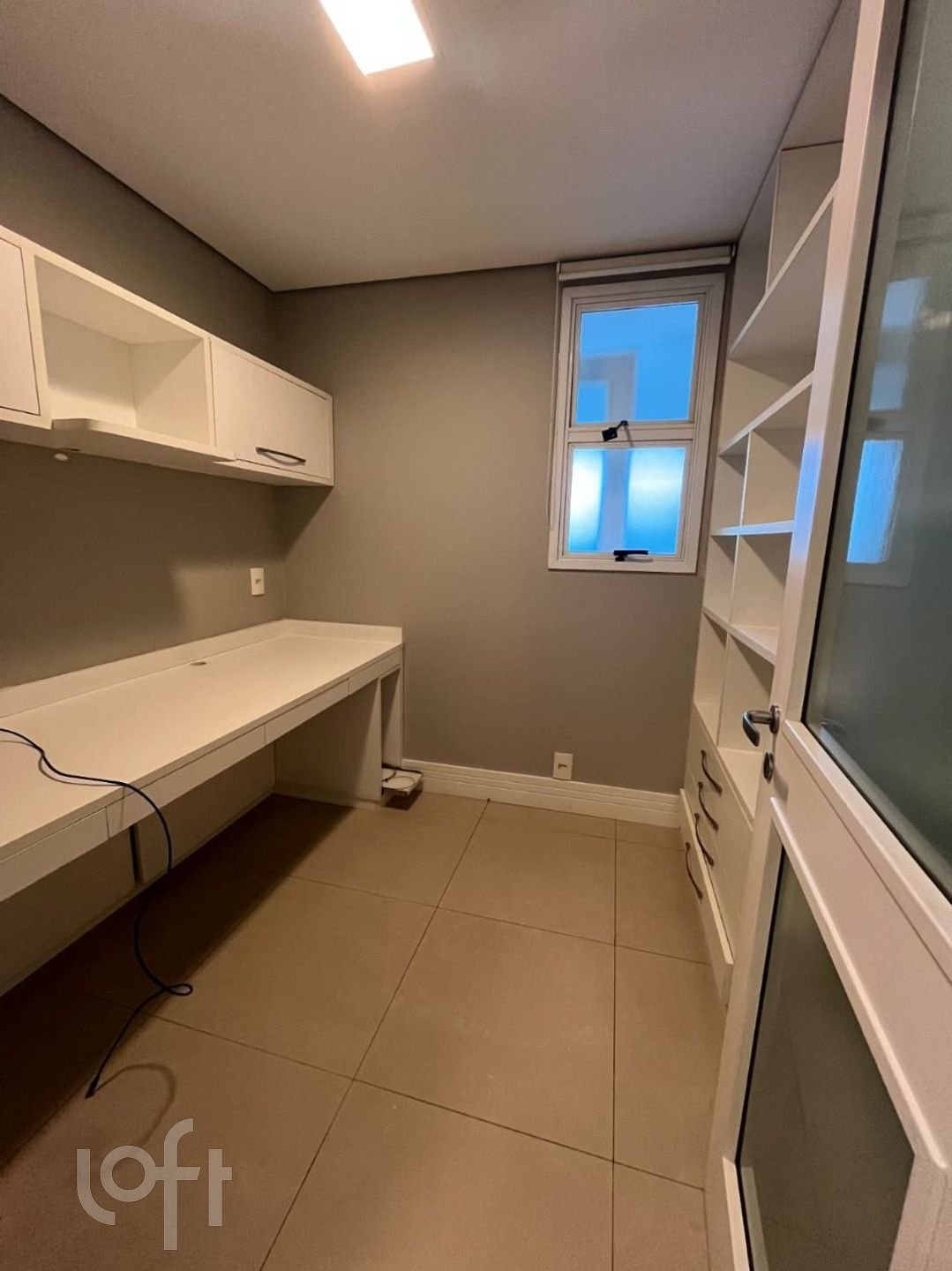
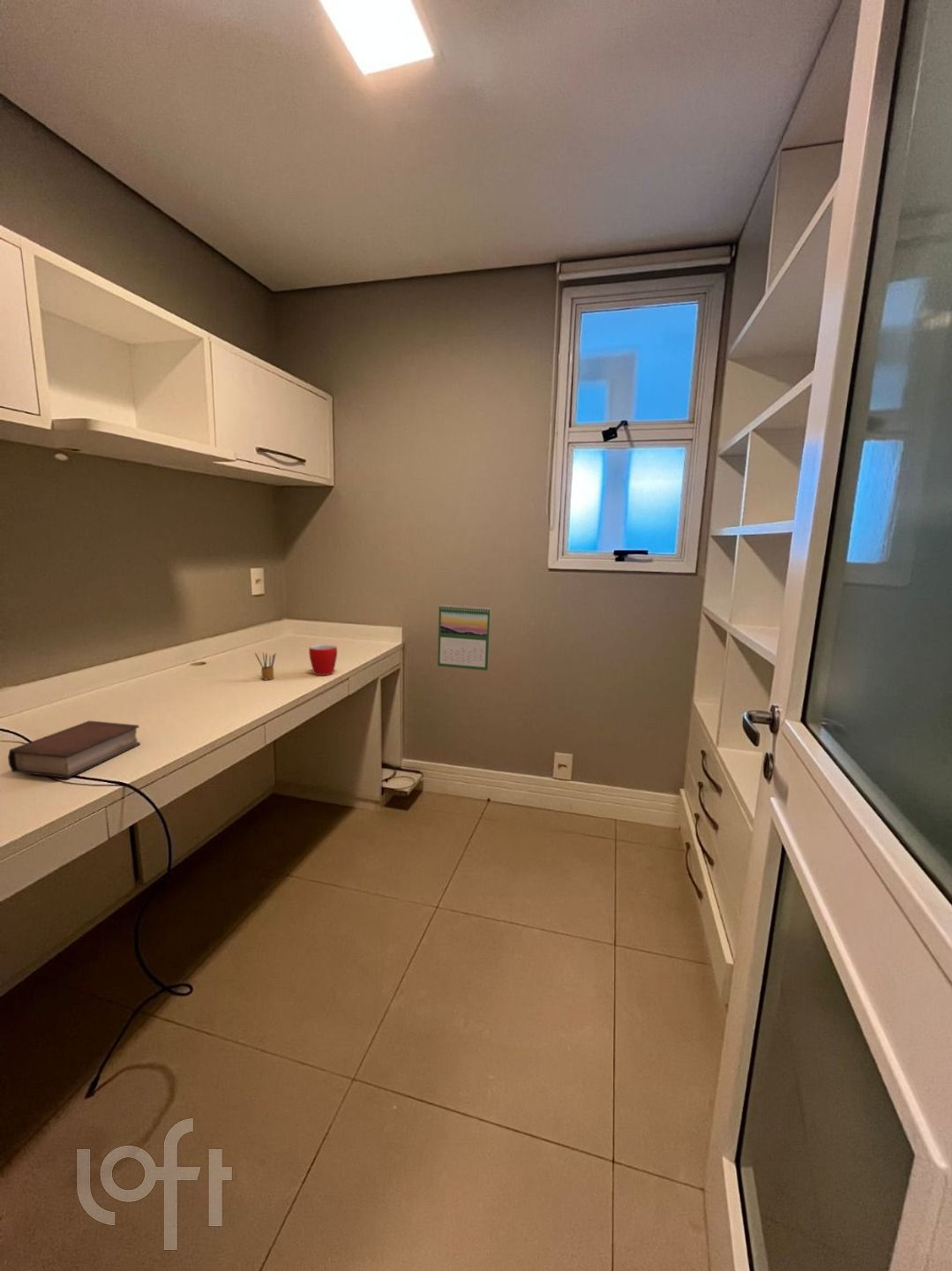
+ book [7,720,141,779]
+ calendar [437,604,491,672]
+ pencil box [254,651,277,681]
+ mug [308,643,338,676]
